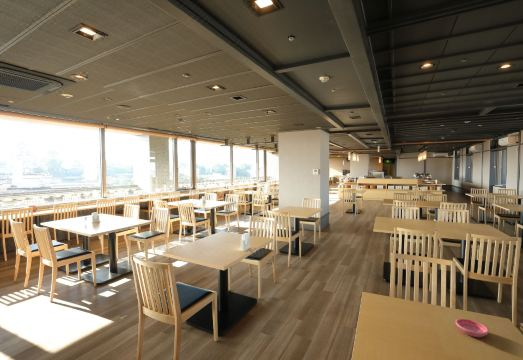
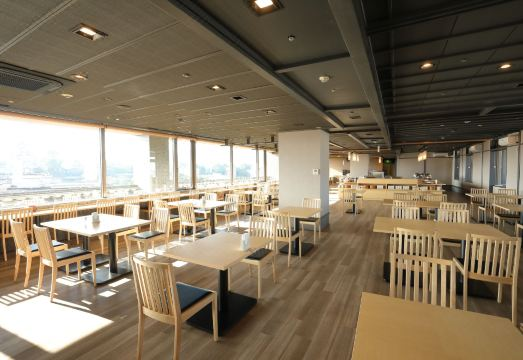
- saucer [455,318,490,338]
